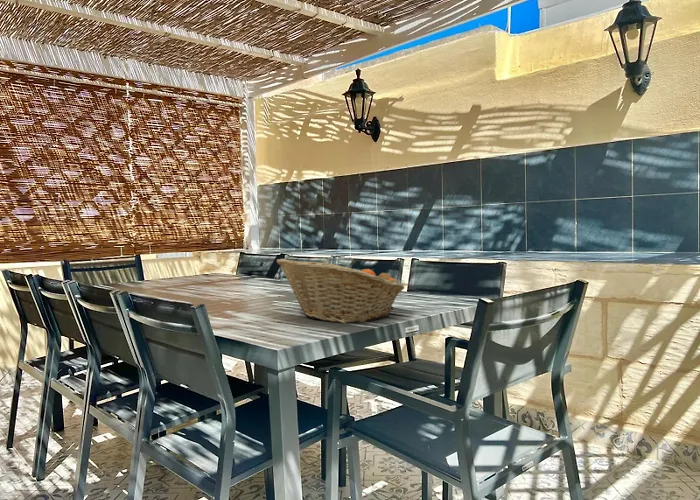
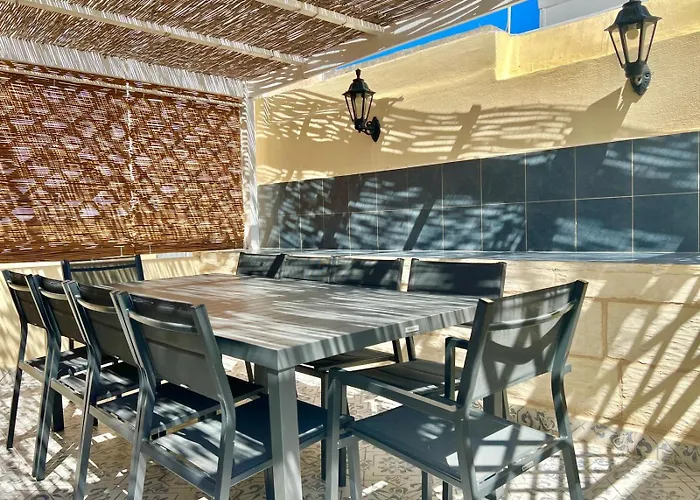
- fruit basket [276,258,405,324]
